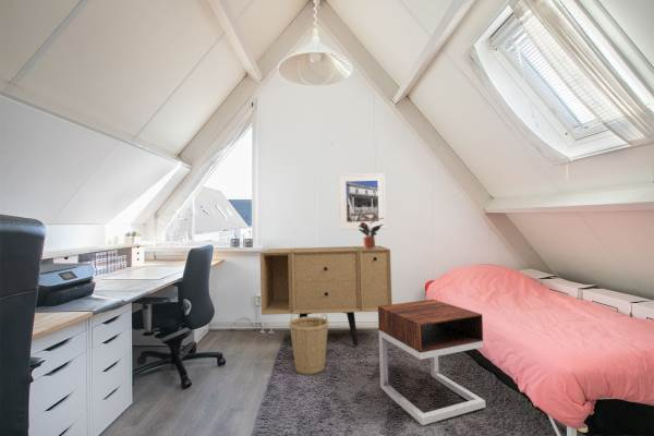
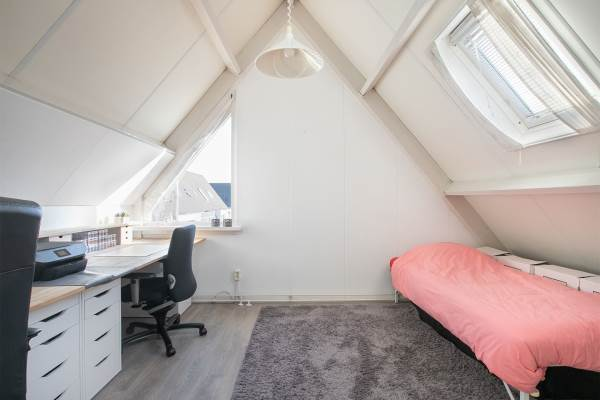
- potted plant [358,214,384,249]
- basket [289,312,329,376]
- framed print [337,172,387,231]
- sideboard [259,245,393,347]
- nightstand [377,299,486,426]
